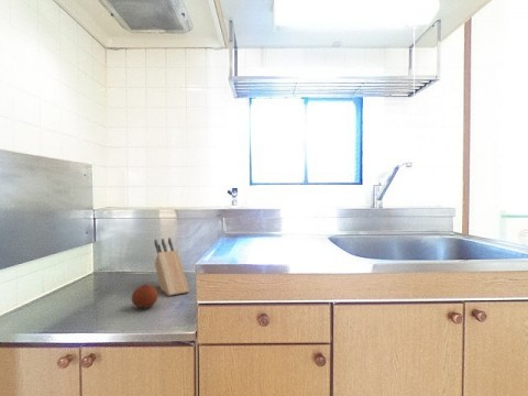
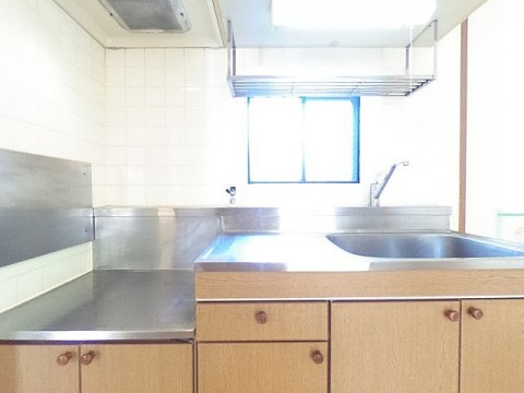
- fruit [131,284,158,309]
- knife block [153,237,190,297]
